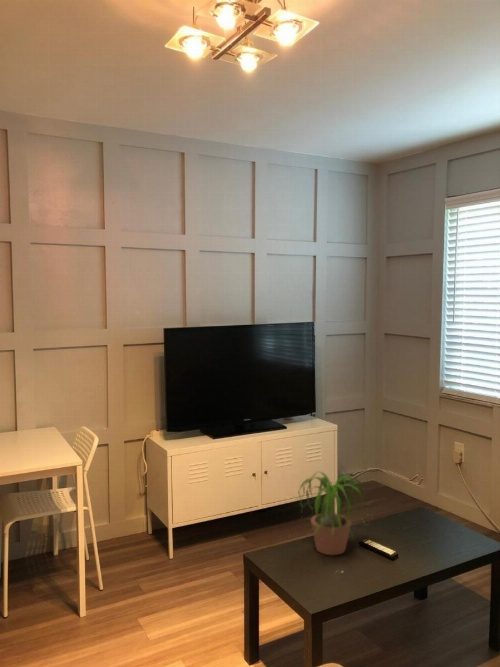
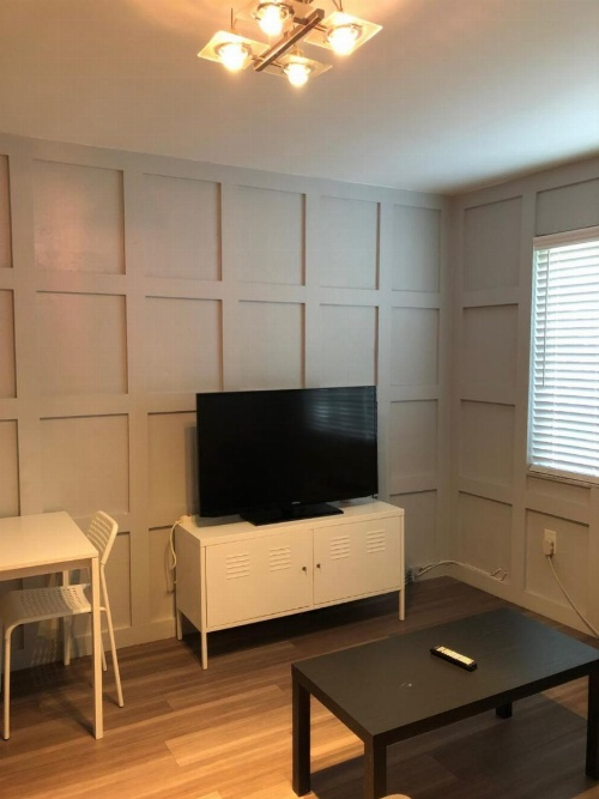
- potted plant [293,471,376,556]
